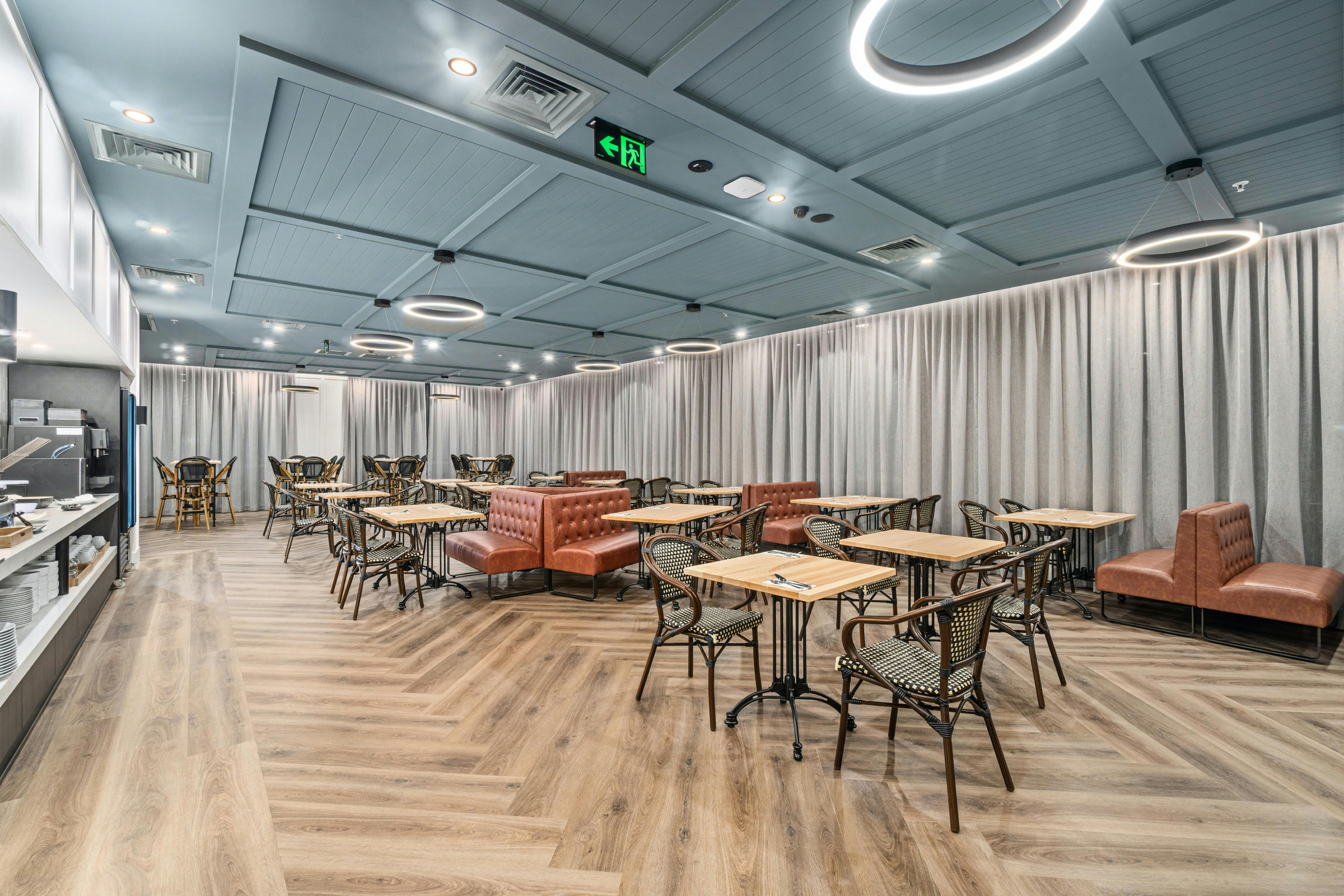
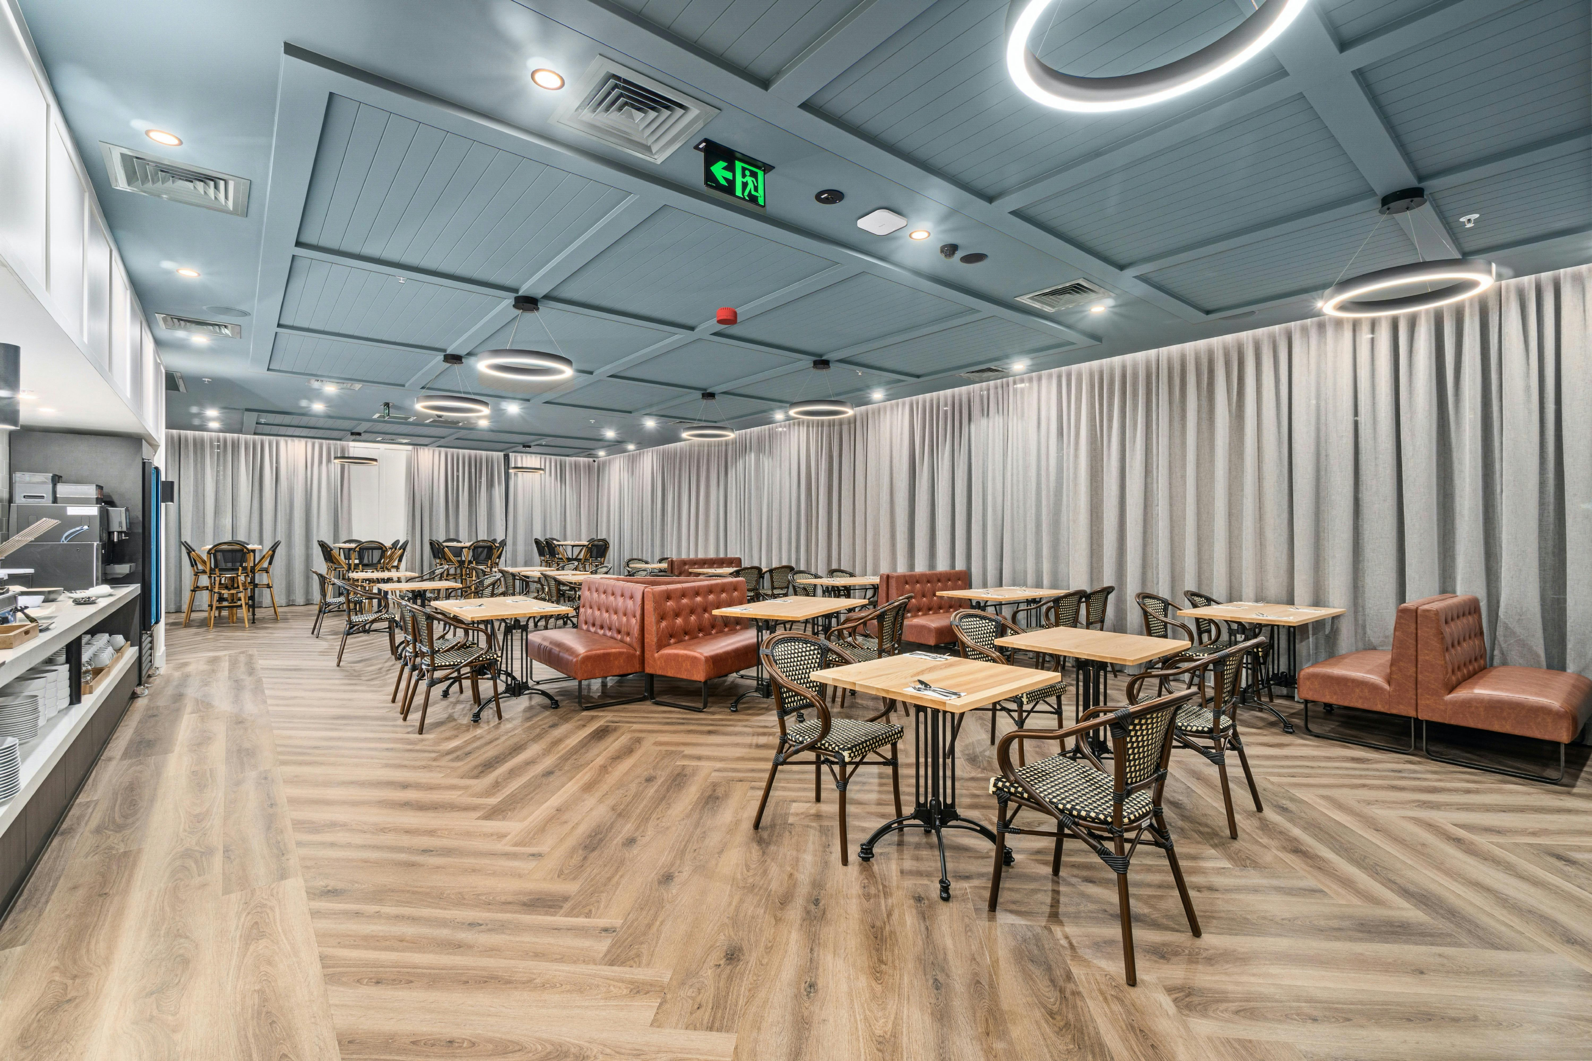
+ smoke detector [715,307,738,326]
